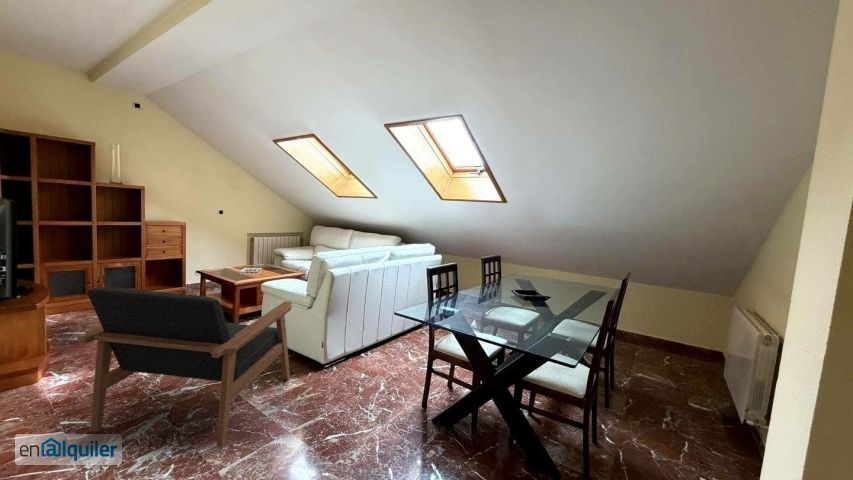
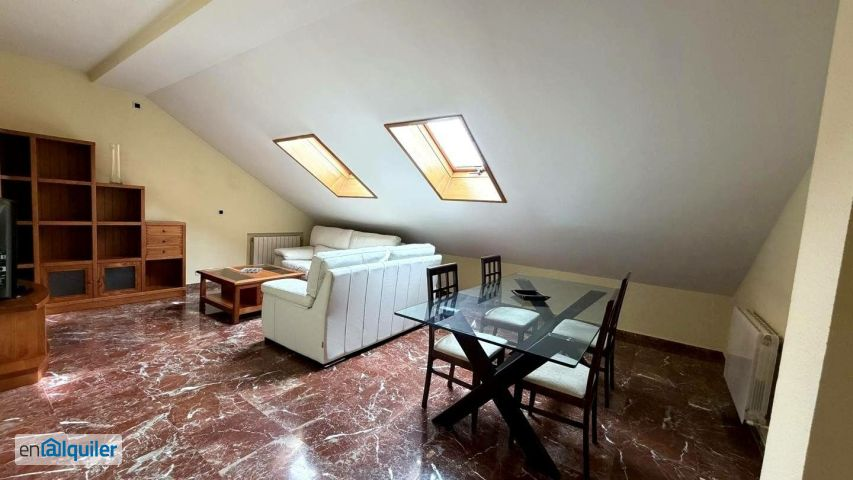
- armchair [76,286,293,448]
